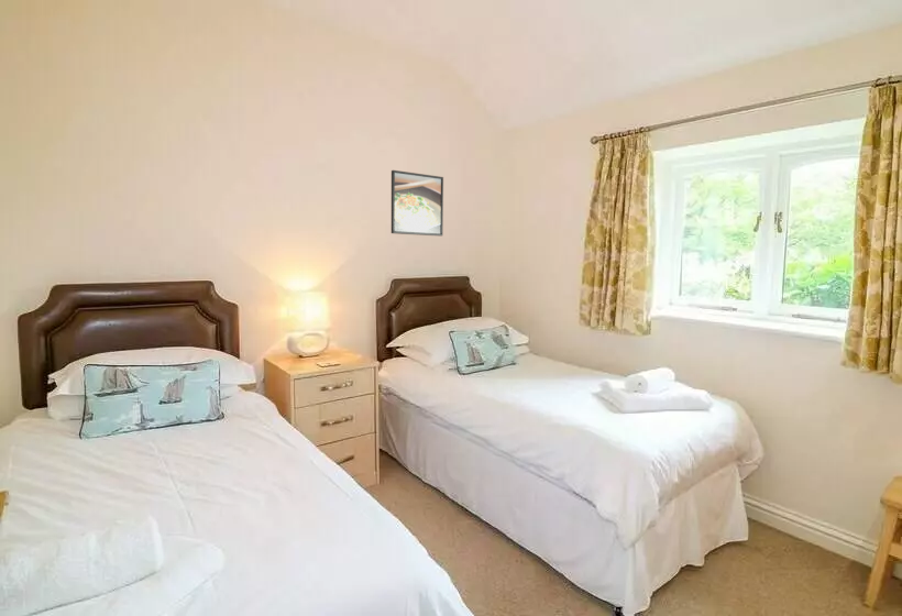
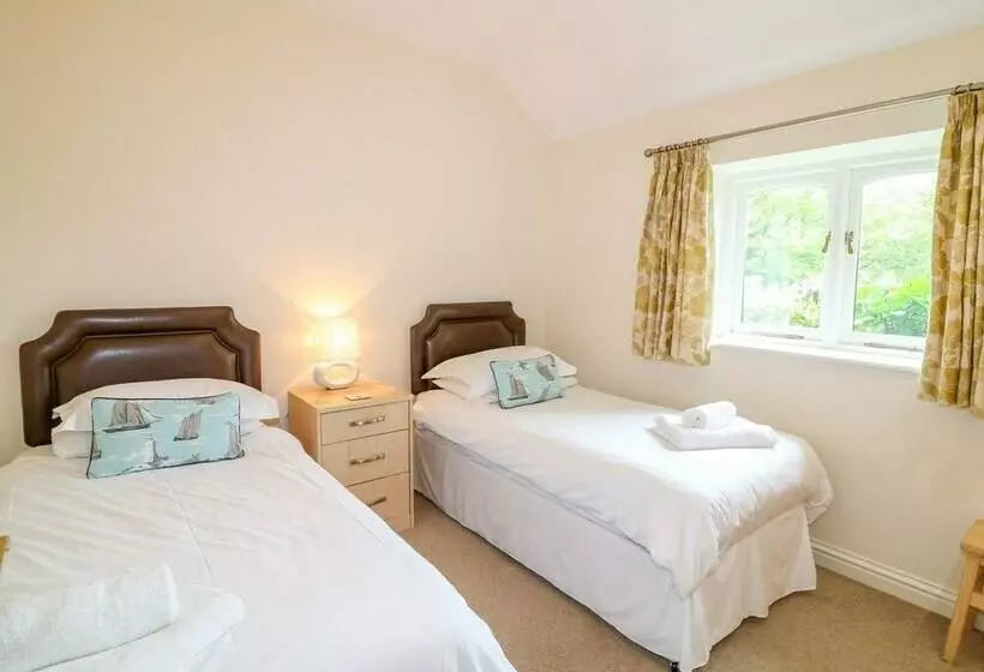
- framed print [391,169,444,237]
